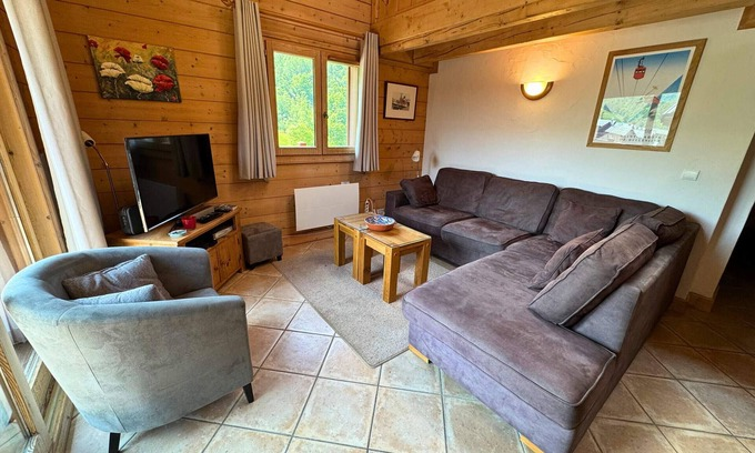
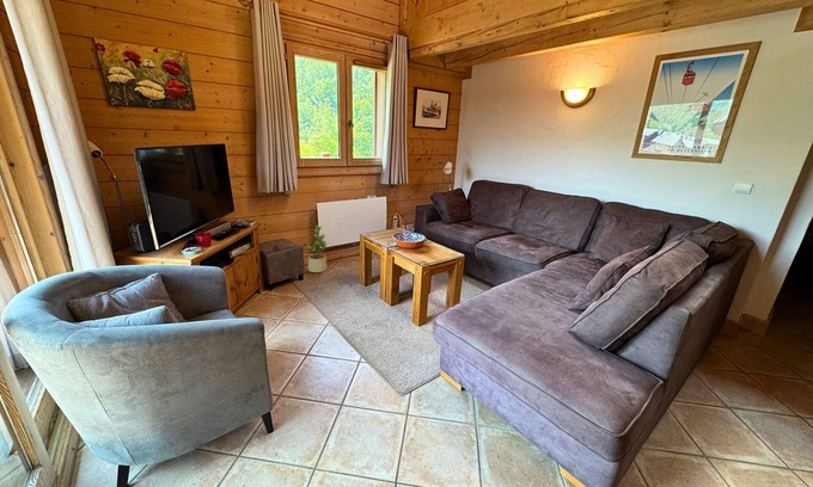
+ potted plant [305,224,328,273]
